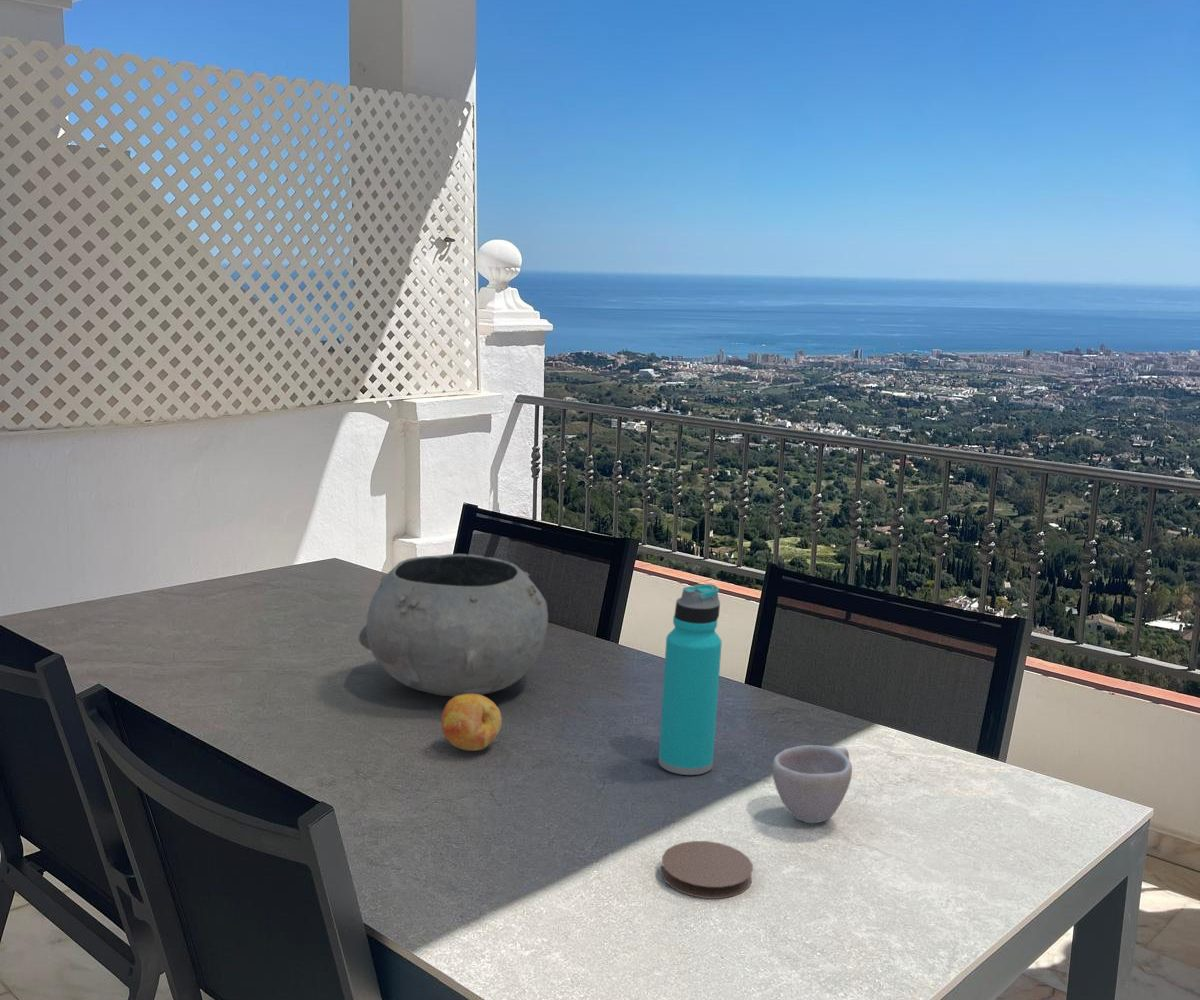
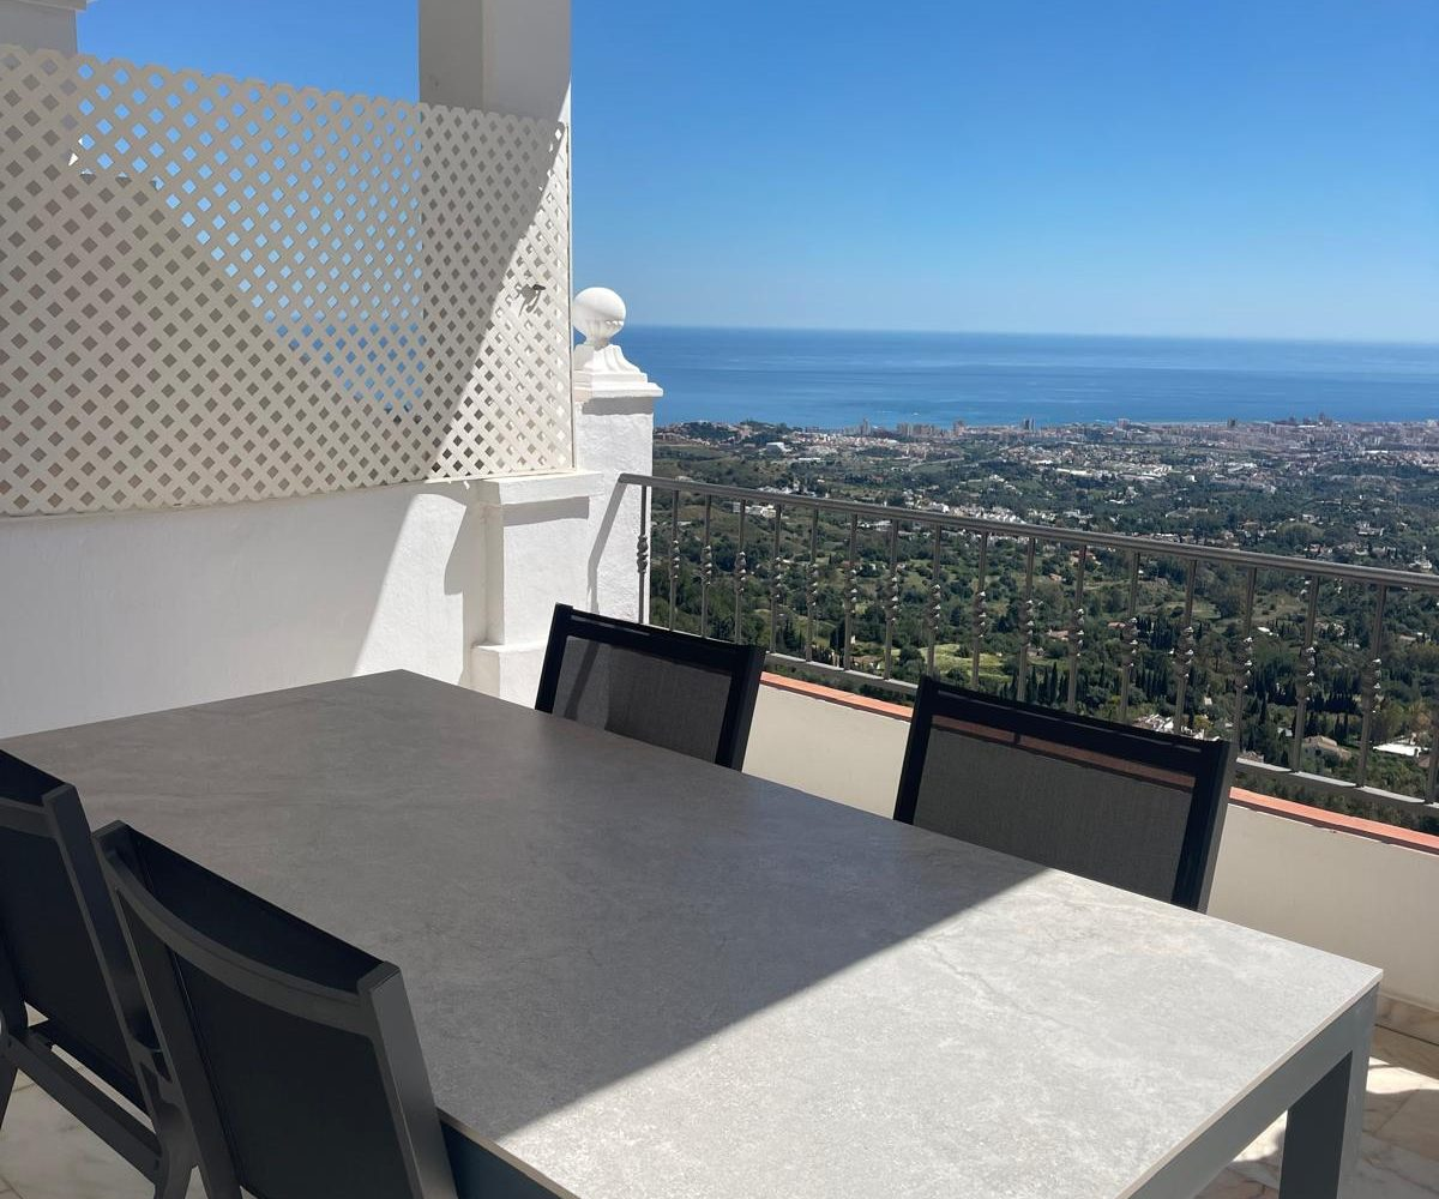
- coaster [660,840,754,900]
- bowl [358,553,549,698]
- fruit [440,694,503,752]
- water bottle [658,583,723,776]
- cup [771,744,853,824]
